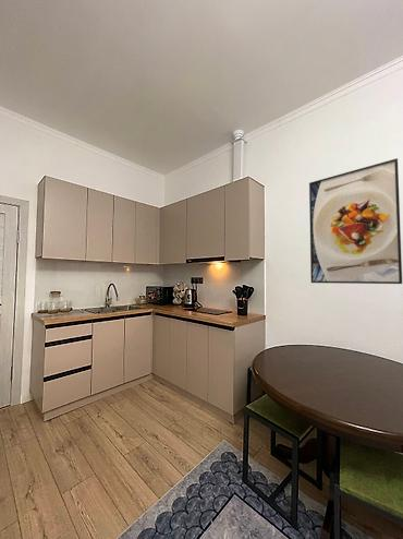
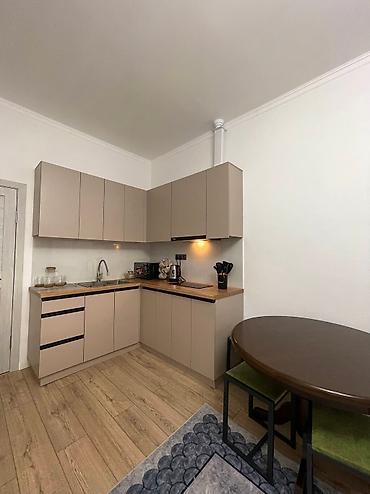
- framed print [308,157,403,285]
